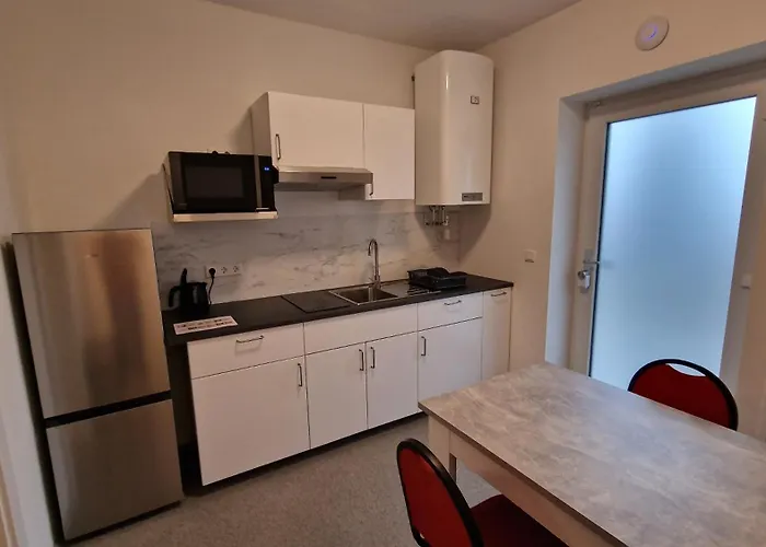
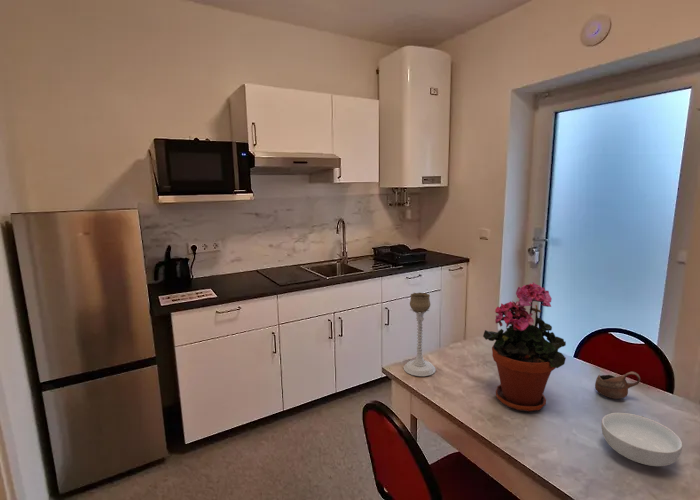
+ potted plant [482,282,567,413]
+ cereal bowl [601,412,683,467]
+ candle holder [403,292,437,377]
+ cup [594,371,641,400]
